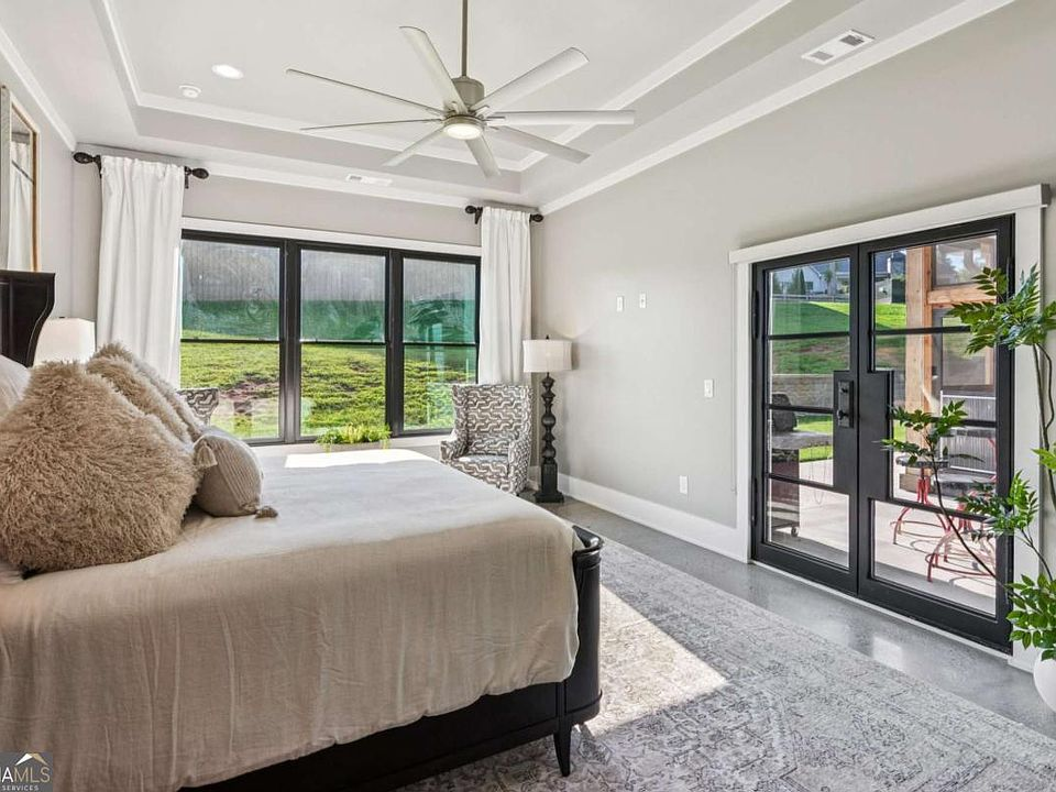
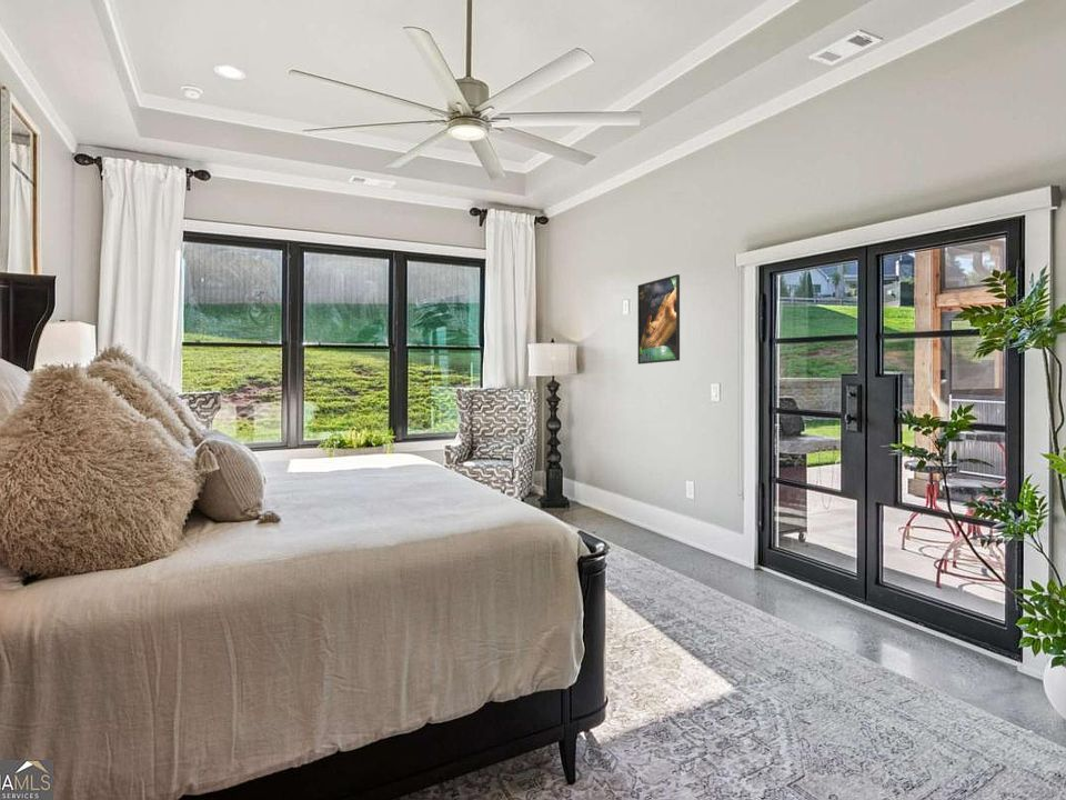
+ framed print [636,273,681,366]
